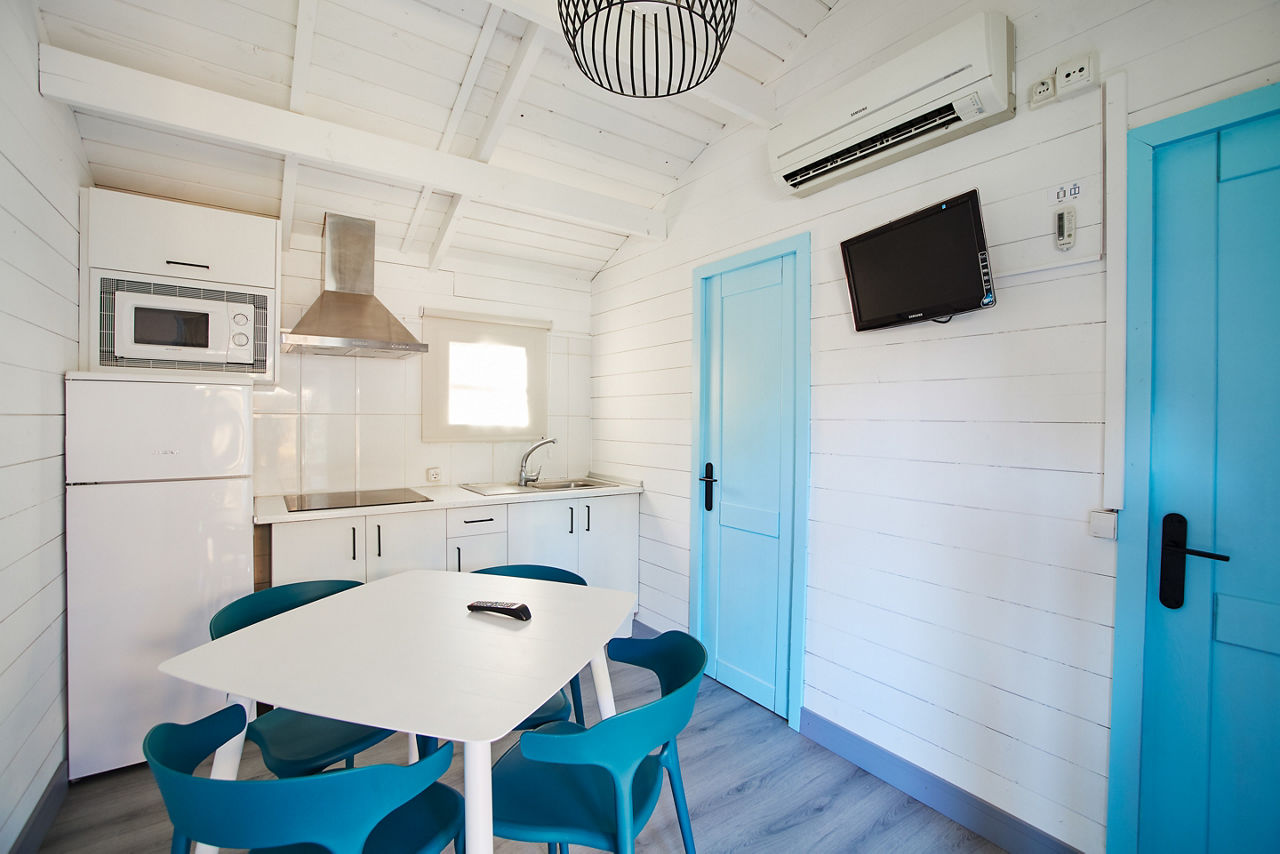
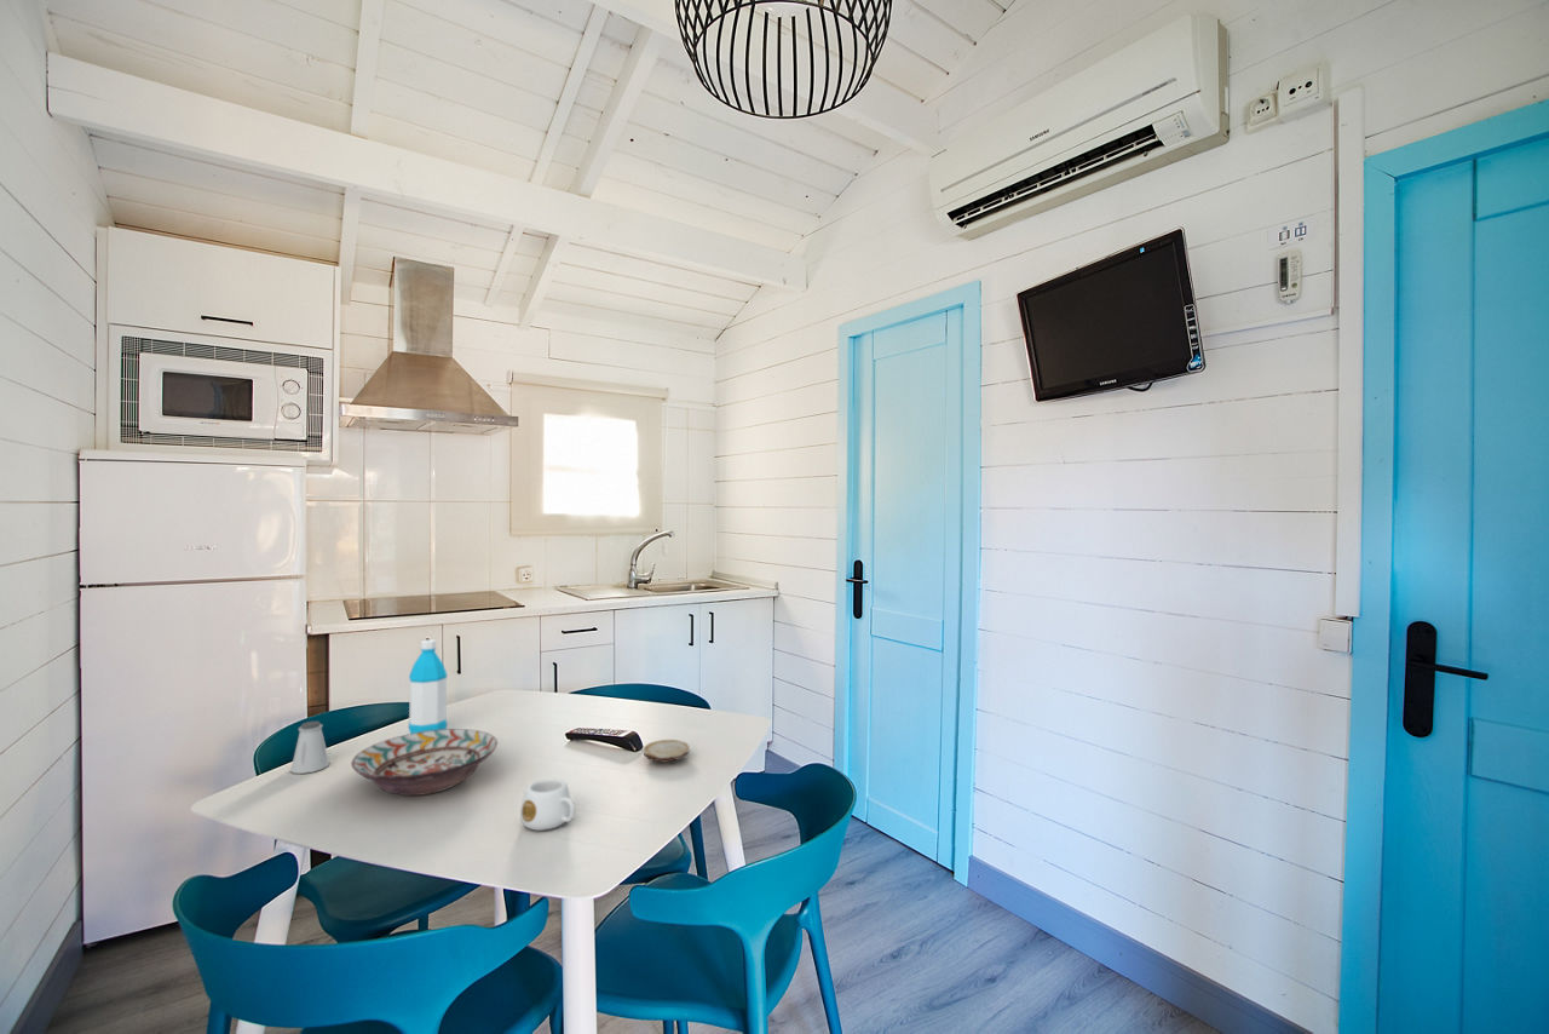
+ saltshaker [289,720,330,775]
+ decorative bowl [350,728,499,797]
+ mug [519,777,576,832]
+ water bottle [408,638,449,734]
+ wood slice [641,739,691,764]
